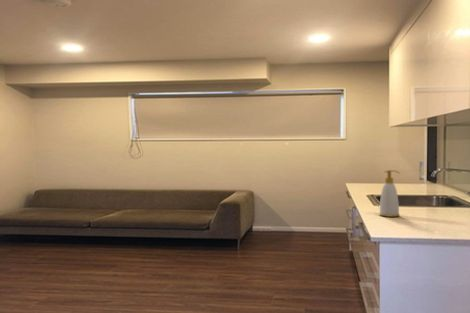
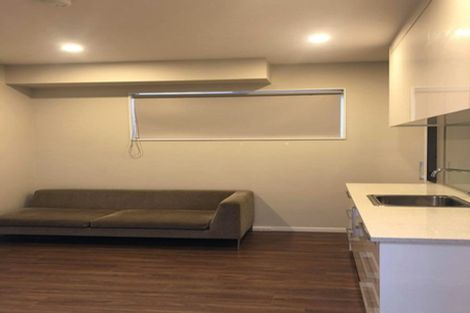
- soap bottle [378,169,401,218]
